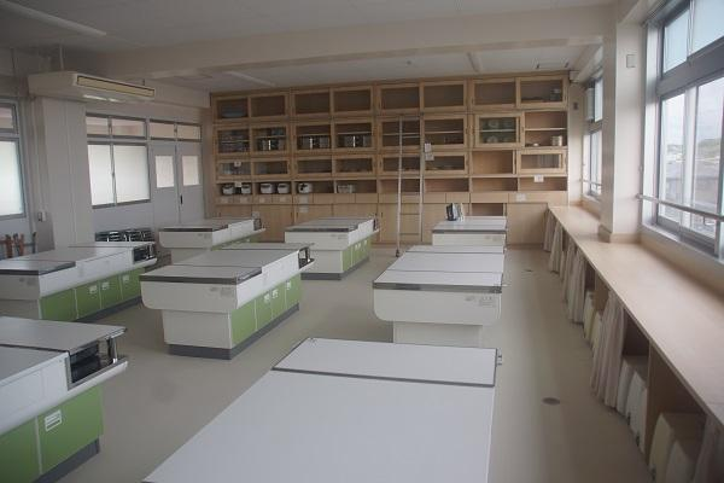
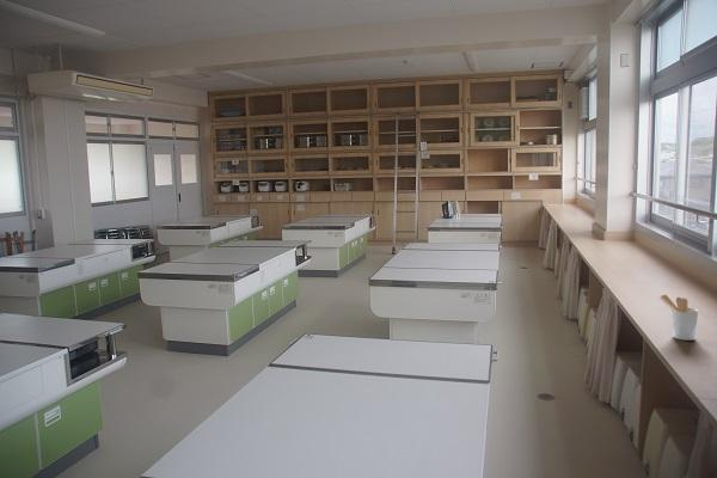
+ utensil holder [658,294,699,342]
